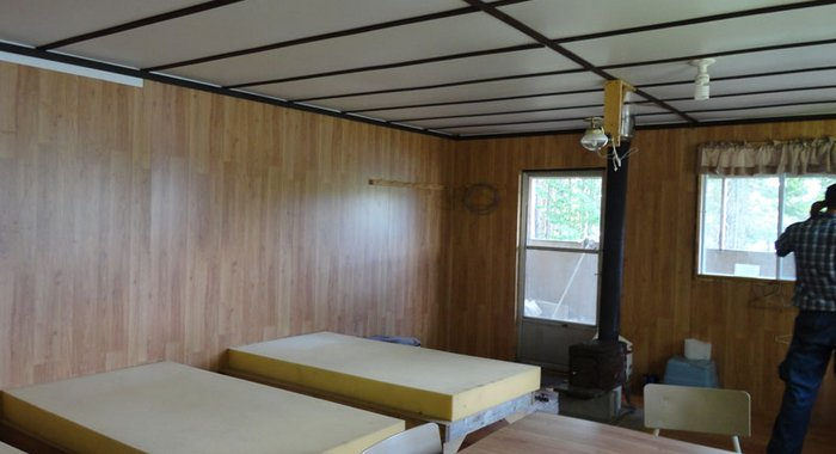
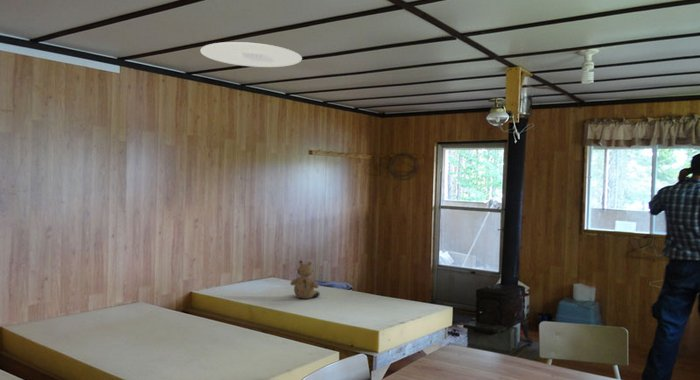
+ ceiling light [199,41,303,68]
+ teddy bear [289,259,321,300]
